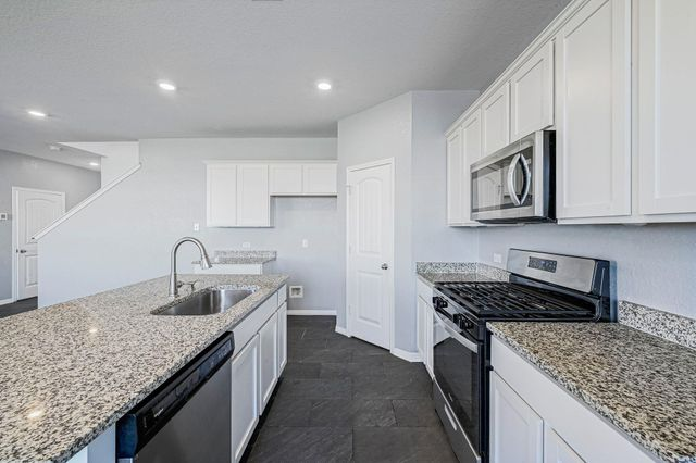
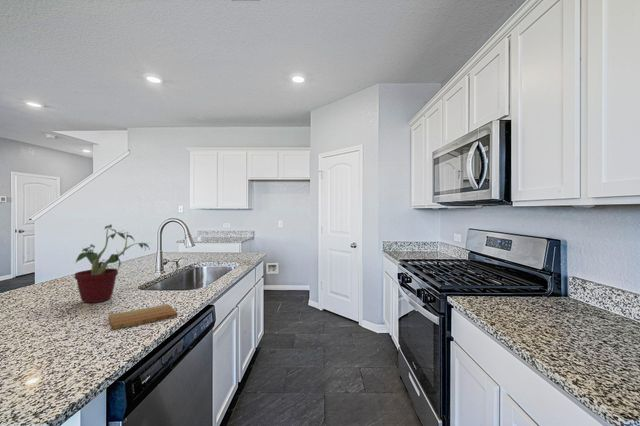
+ cutting board [108,303,178,330]
+ potted plant [74,223,153,304]
